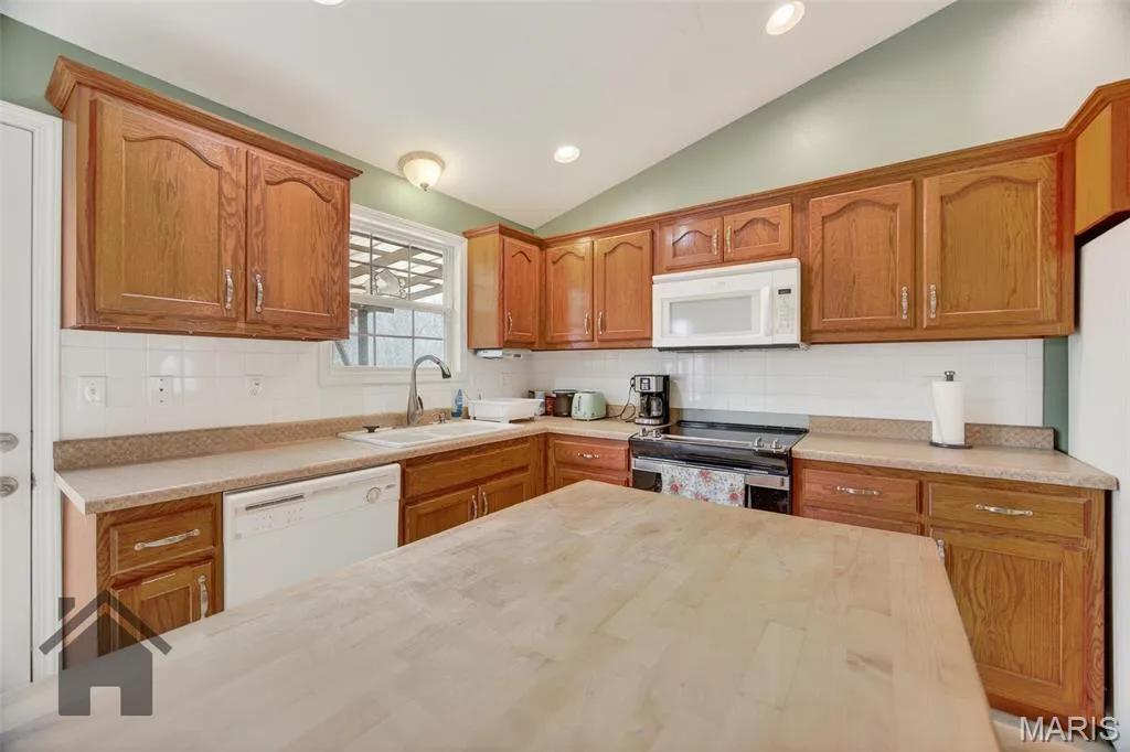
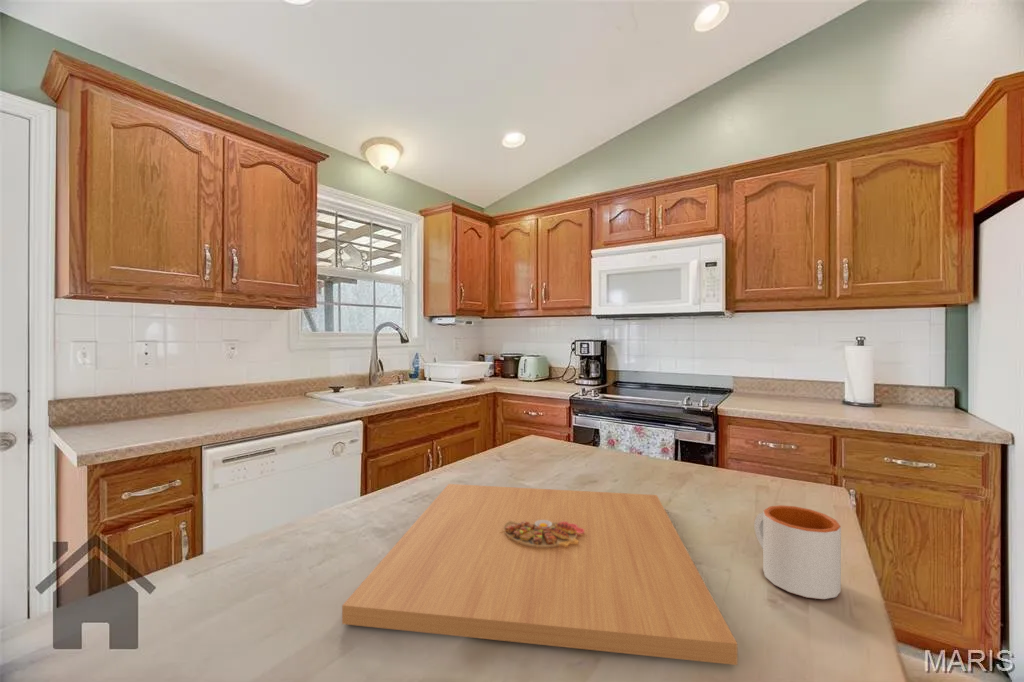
+ platter [341,483,738,666]
+ mug [753,504,842,600]
